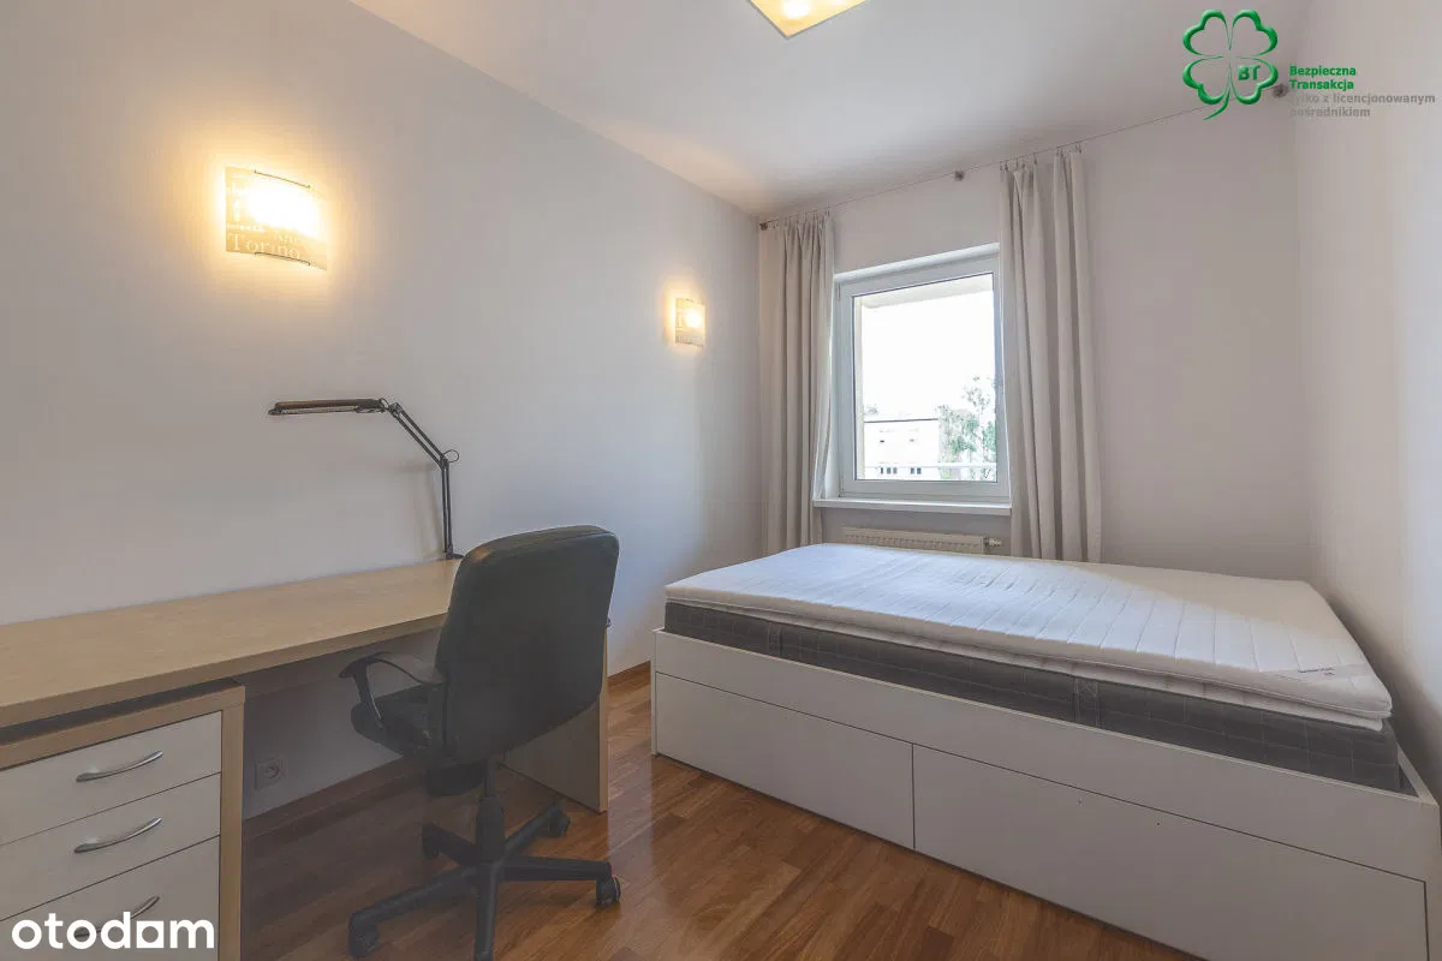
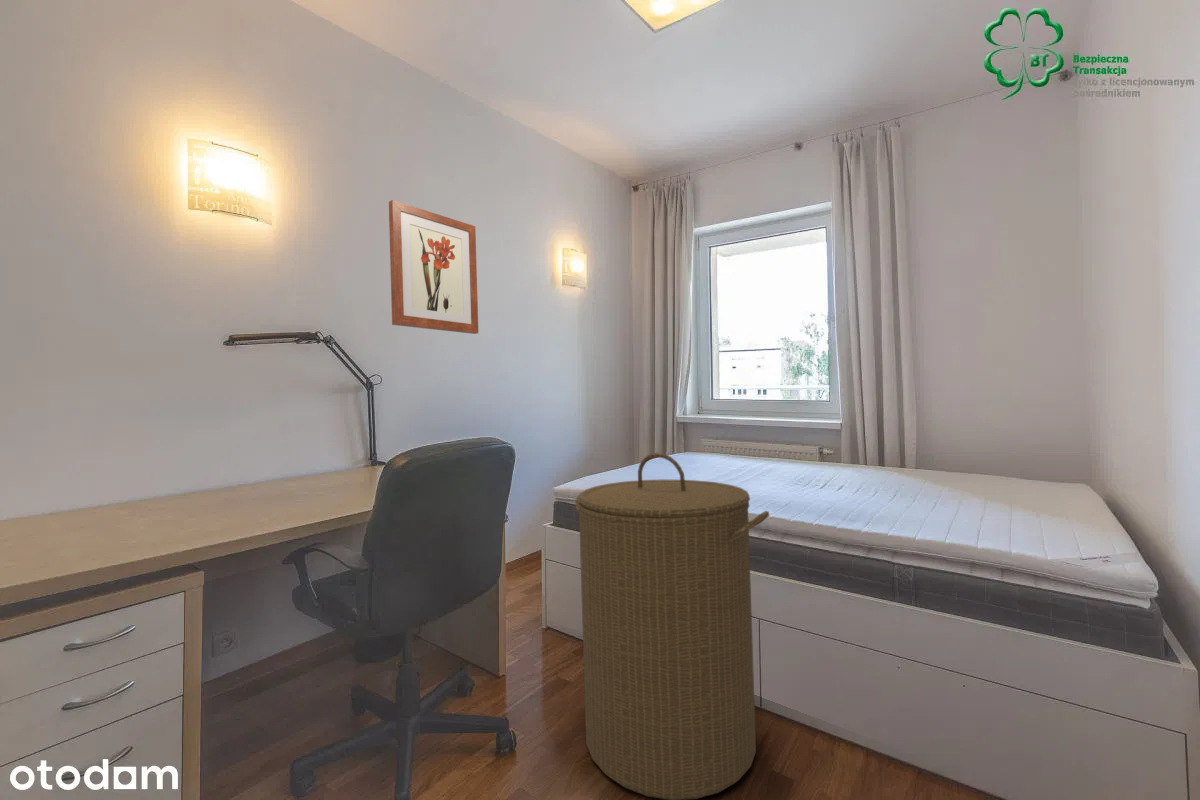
+ wall art [388,199,479,335]
+ laundry hamper [574,452,770,800]
